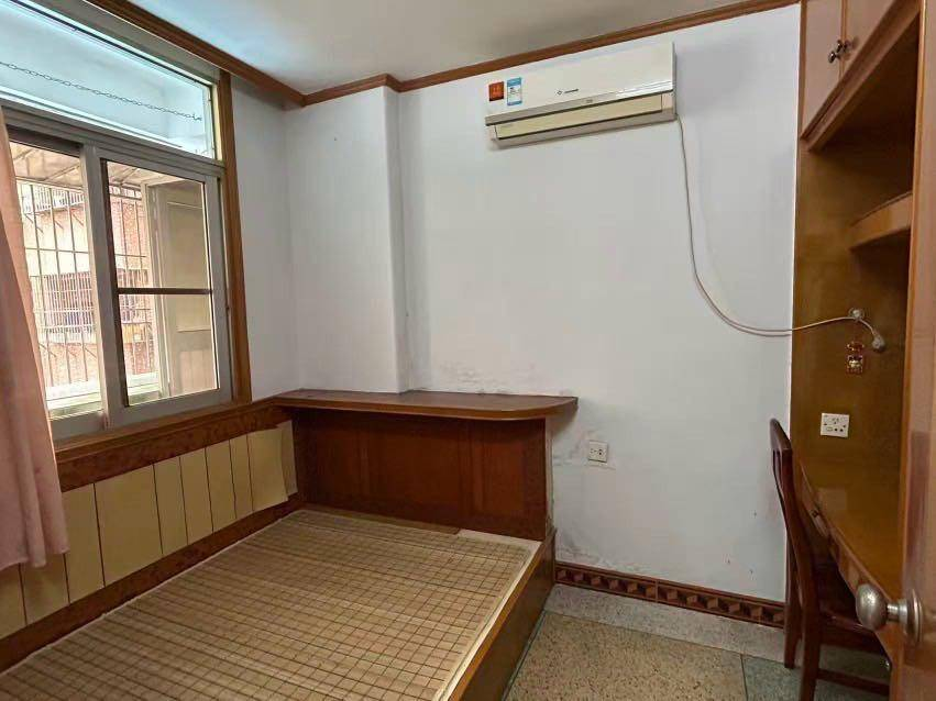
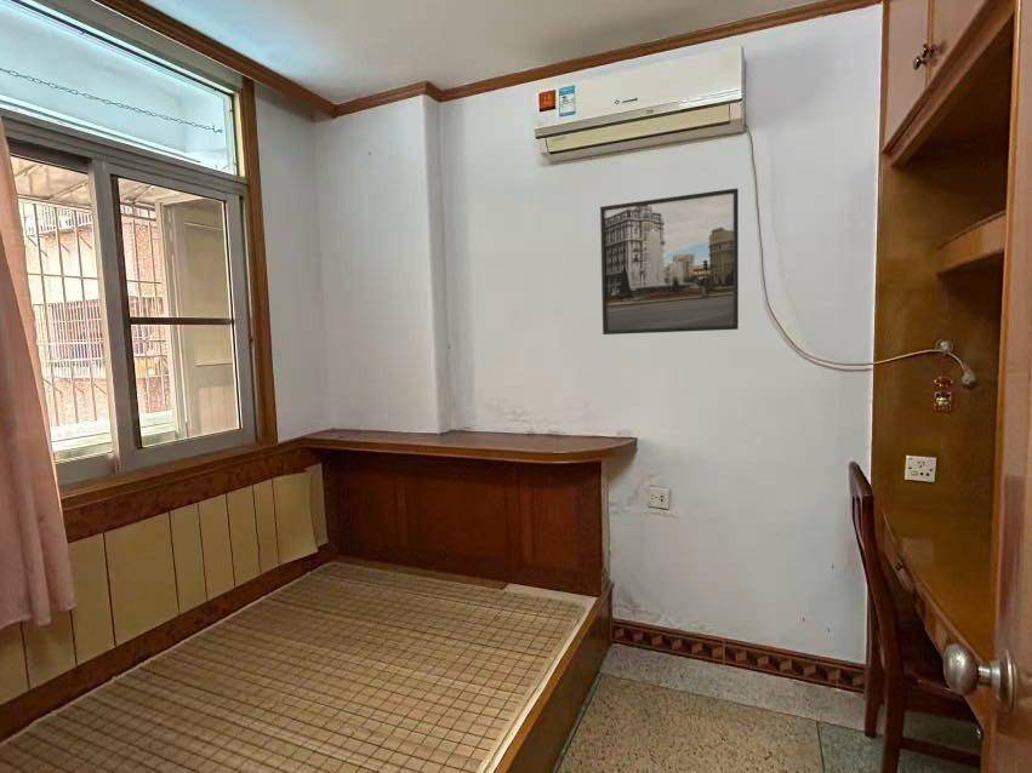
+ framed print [599,187,740,336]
